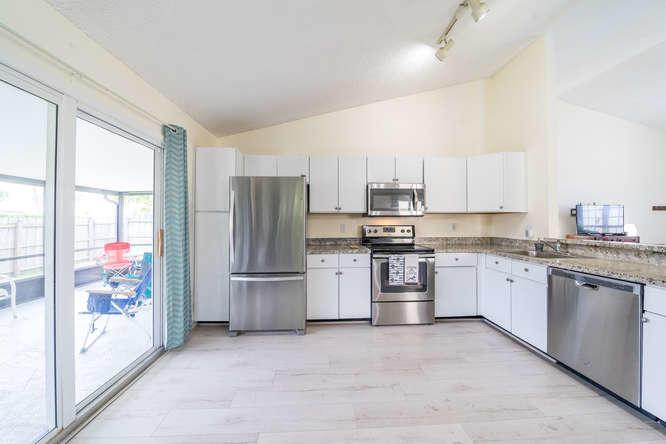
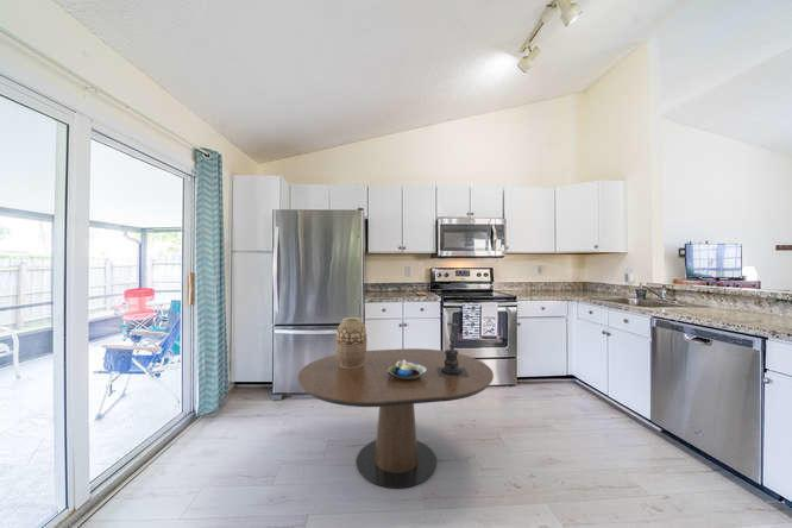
+ dining table [296,347,495,489]
+ candle holder [436,315,469,377]
+ vase [335,316,367,369]
+ decorative bowl [386,359,427,379]
